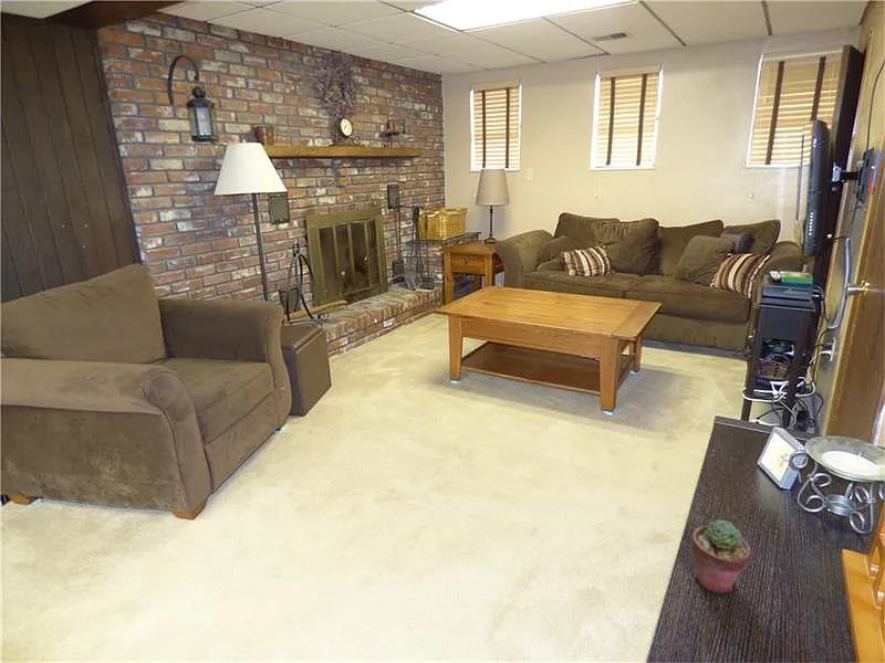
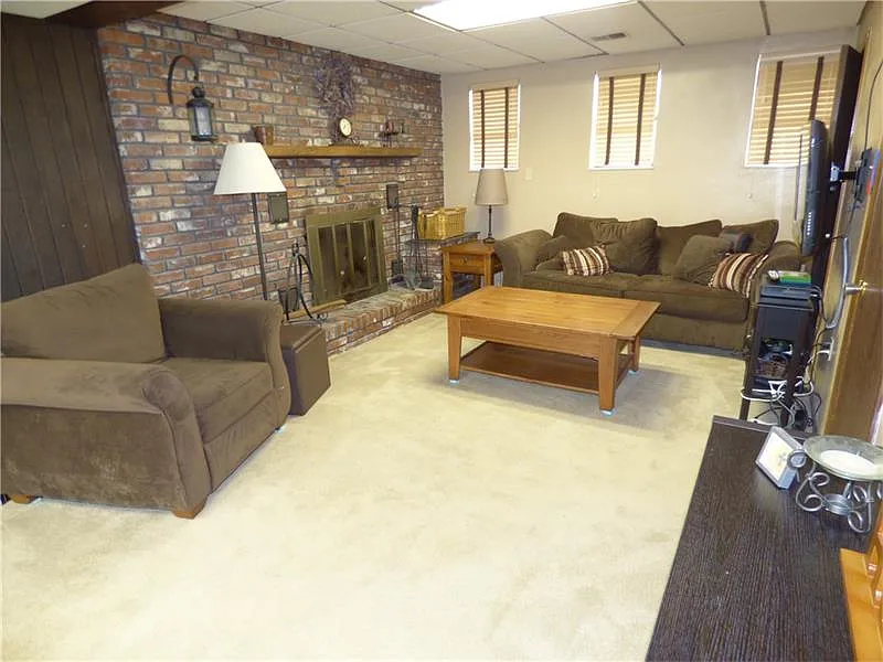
- potted succulent [690,518,752,594]
